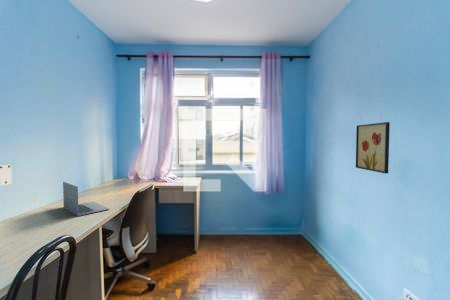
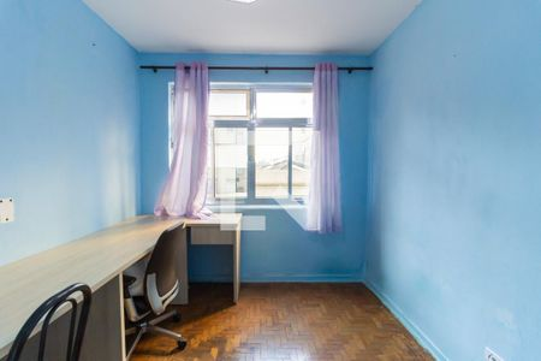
- wall art [355,121,391,174]
- laptop [62,181,111,217]
